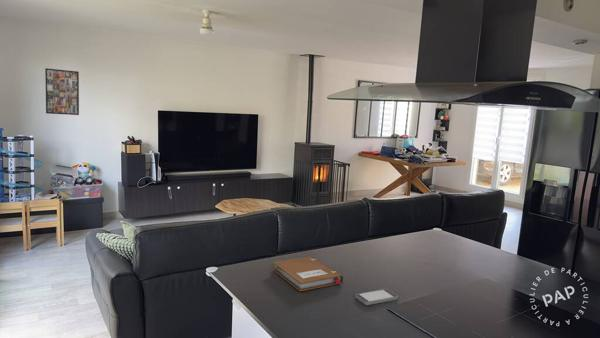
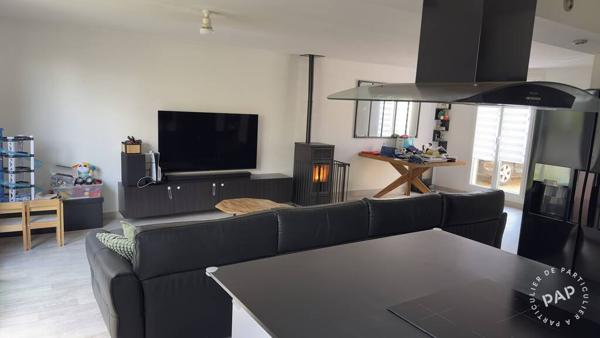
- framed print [44,67,80,116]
- smartphone [354,288,399,306]
- notebook [272,256,344,292]
